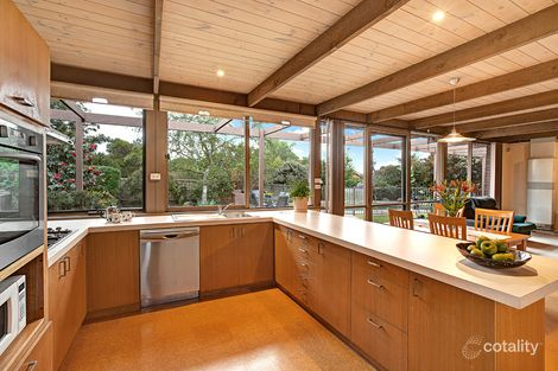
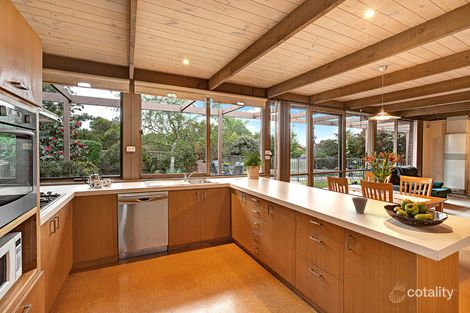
+ cup [351,196,369,214]
